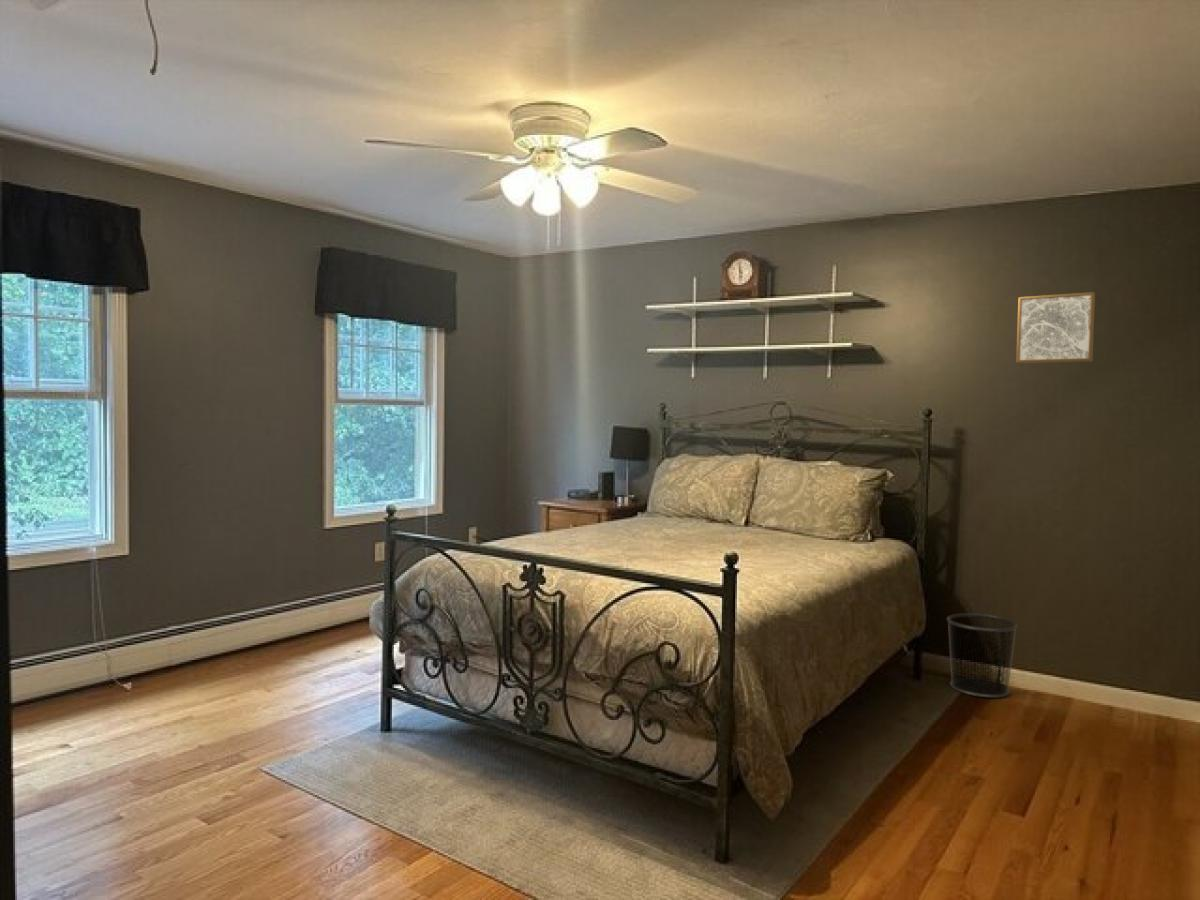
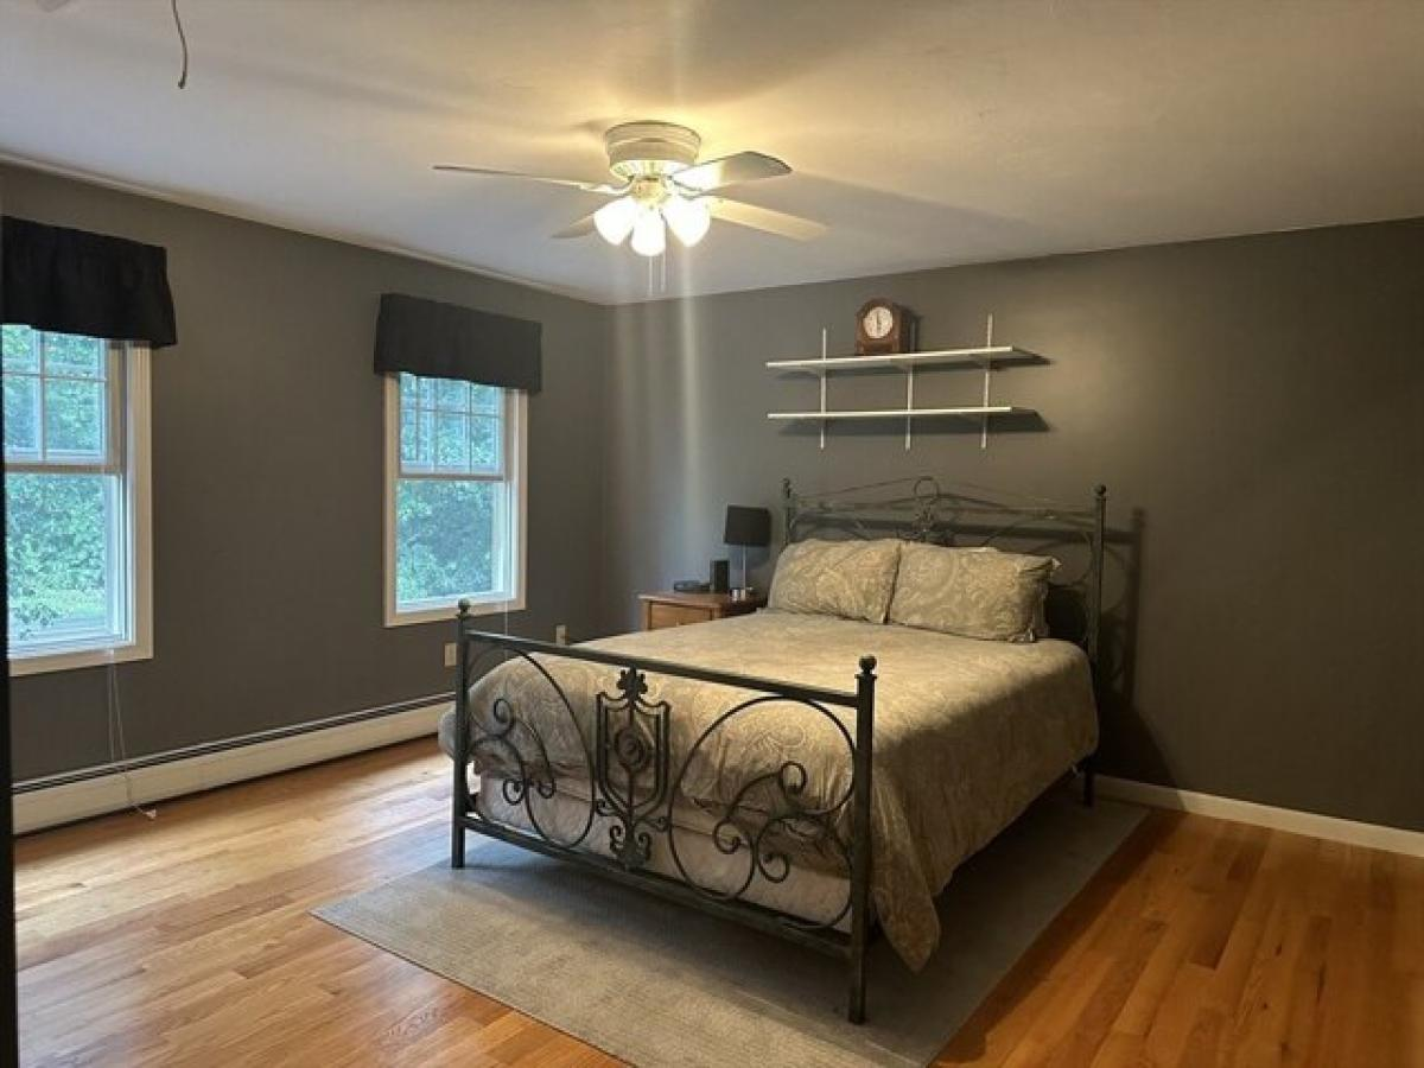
- waste bin [946,612,1019,699]
- wall art [1015,291,1096,364]
